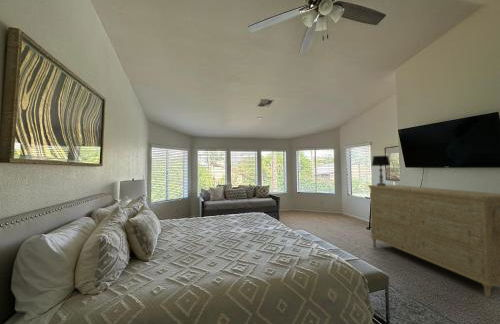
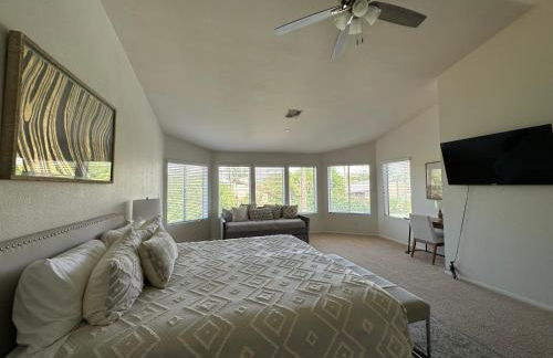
- dresser [367,184,500,299]
- table lamp [371,155,391,186]
